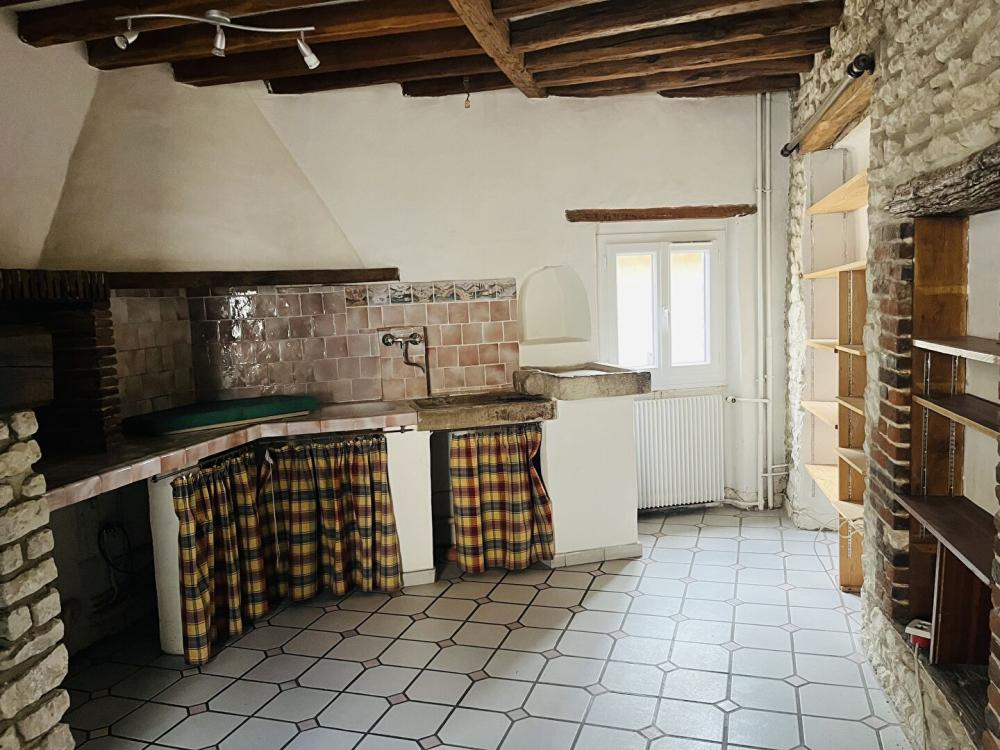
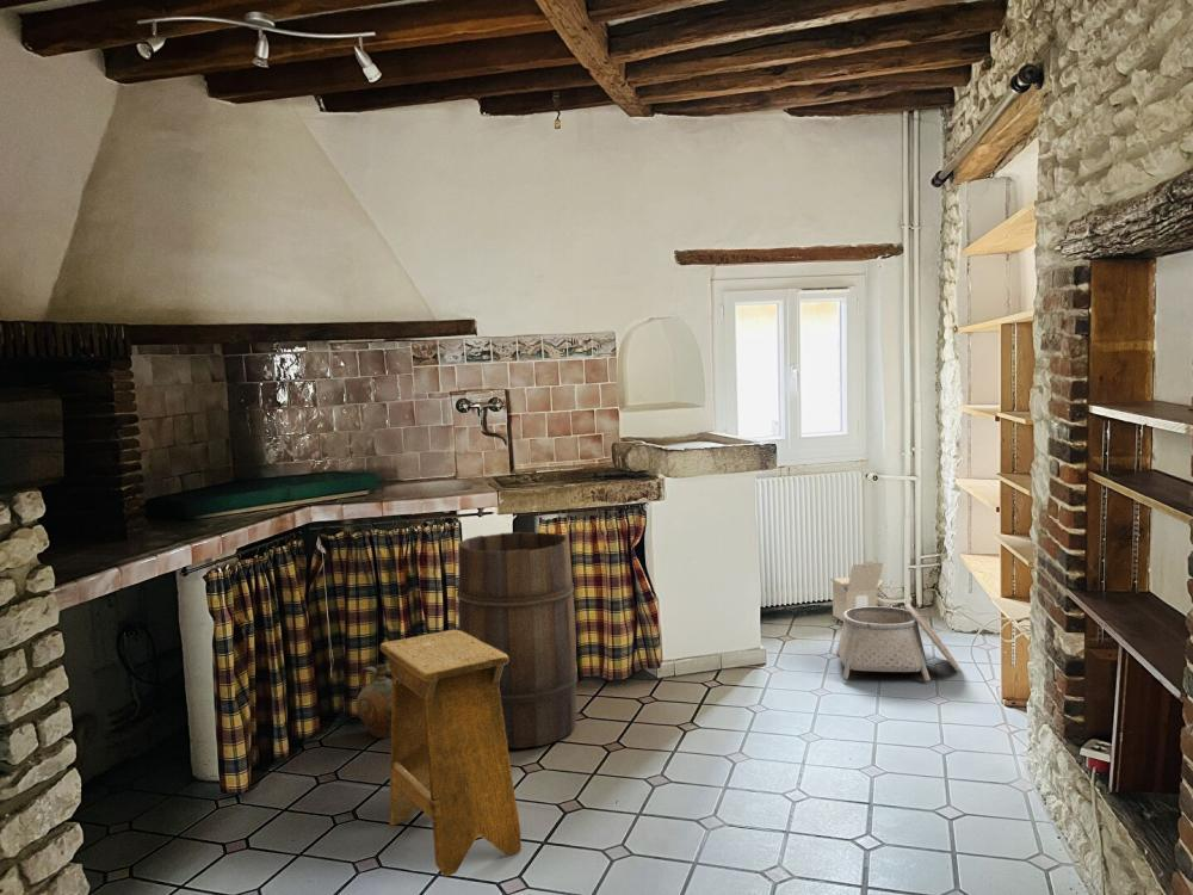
+ cardboard box [829,561,885,623]
+ stool [379,629,523,877]
+ ceramic jug [356,663,392,739]
+ basket [835,603,962,683]
+ wooden barrel [456,531,579,749]
